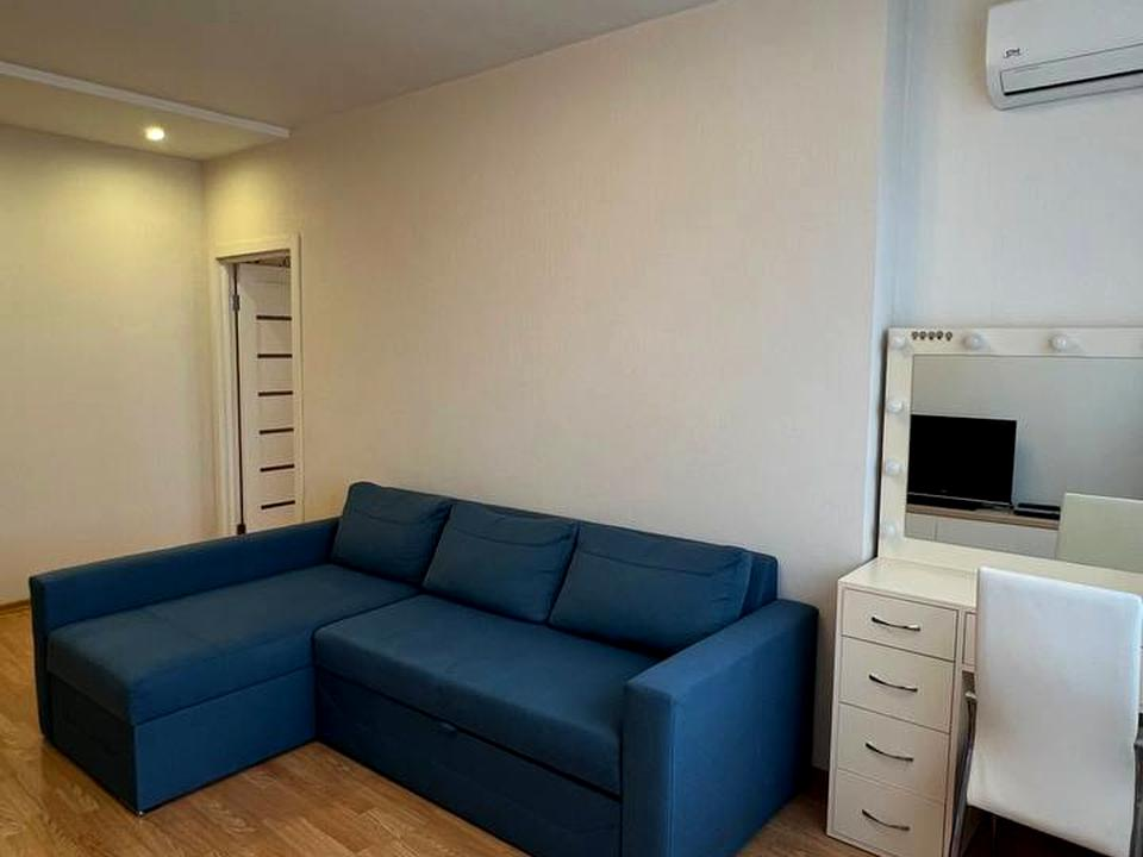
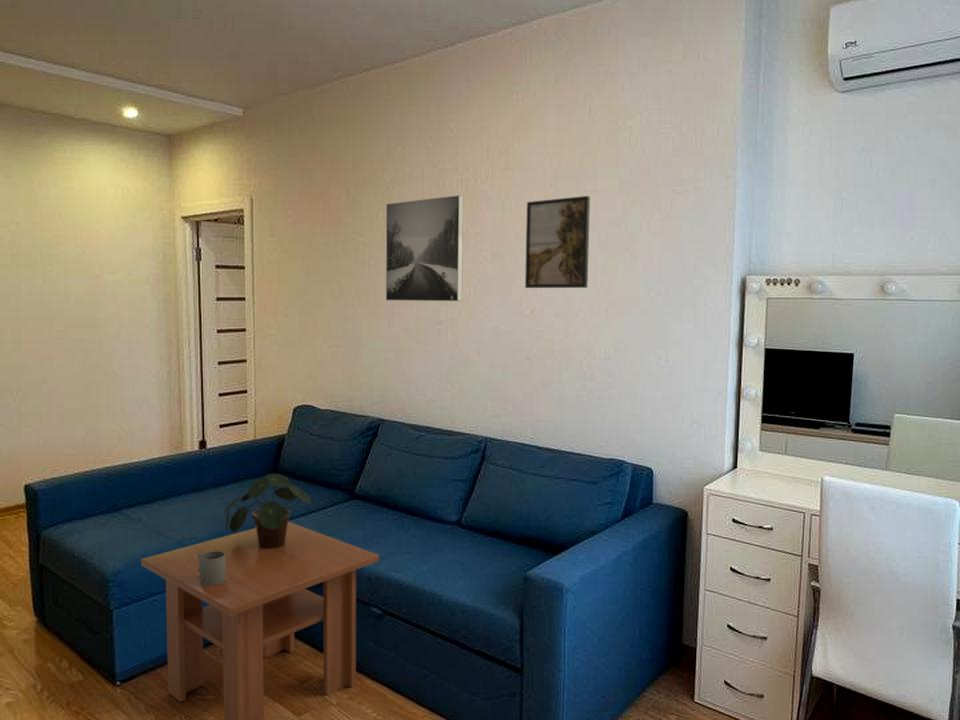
+ coffee table [140,521,380,720]
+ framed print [524,195,591,289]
+ mug [198,551,226,586]
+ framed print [385,194,464,302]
+ potted plant [224,473,314,549]
